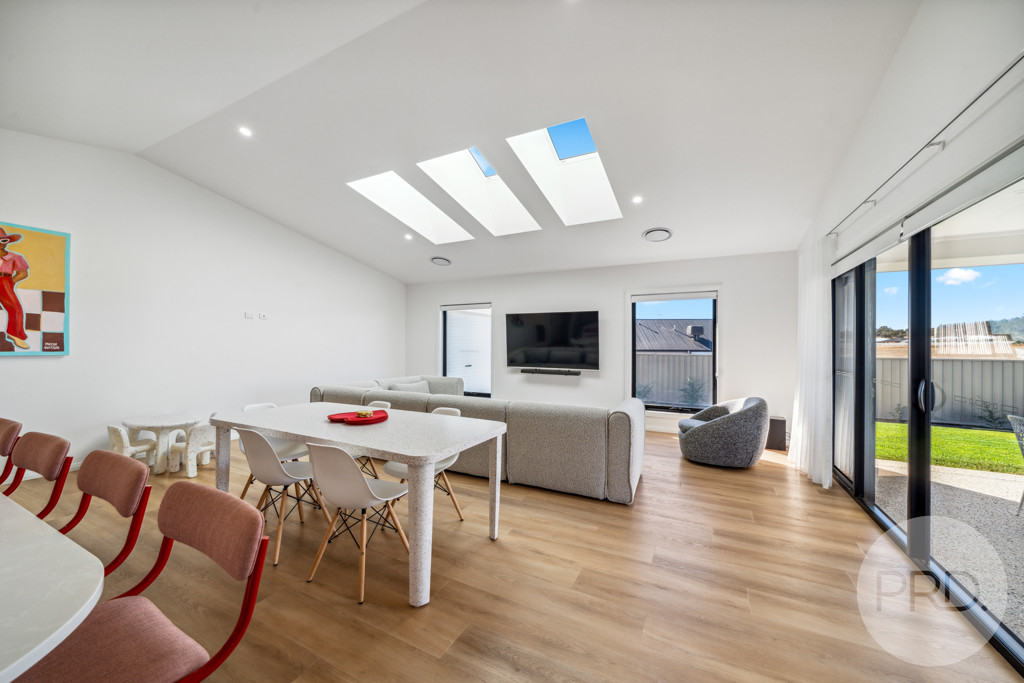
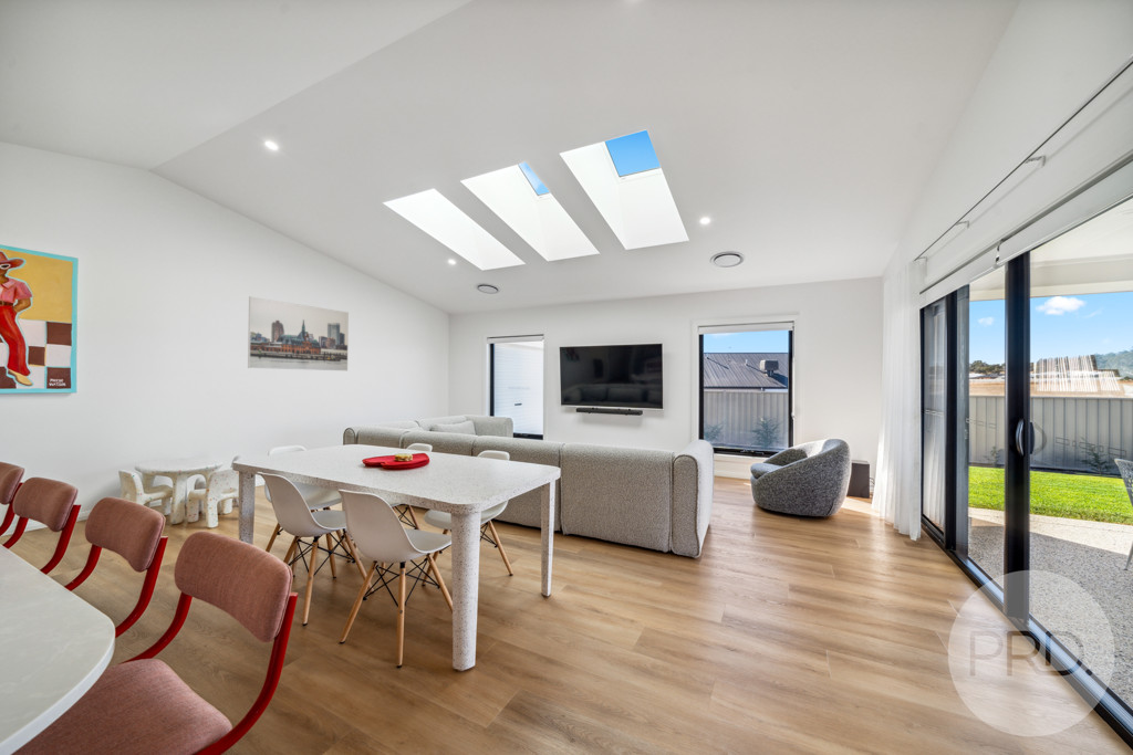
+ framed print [247,295,350,371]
